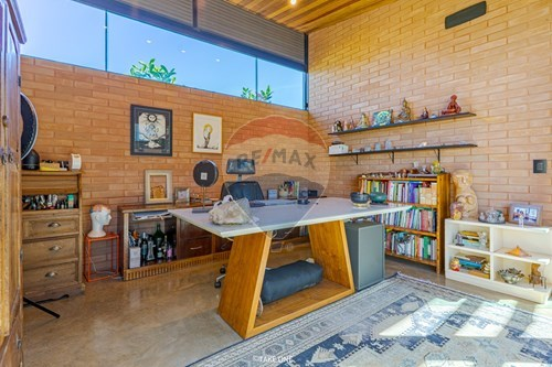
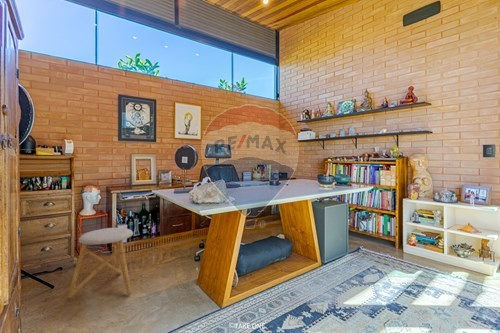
+ stool [67,227,134,299]
